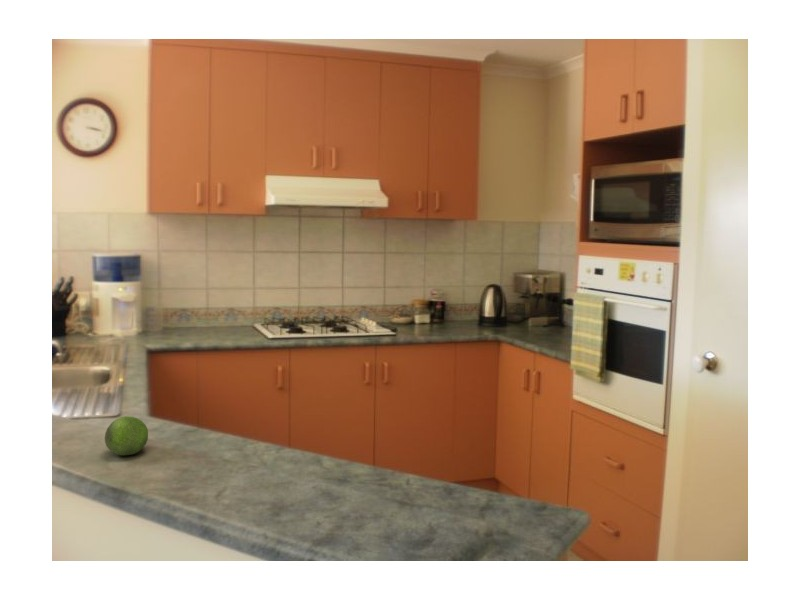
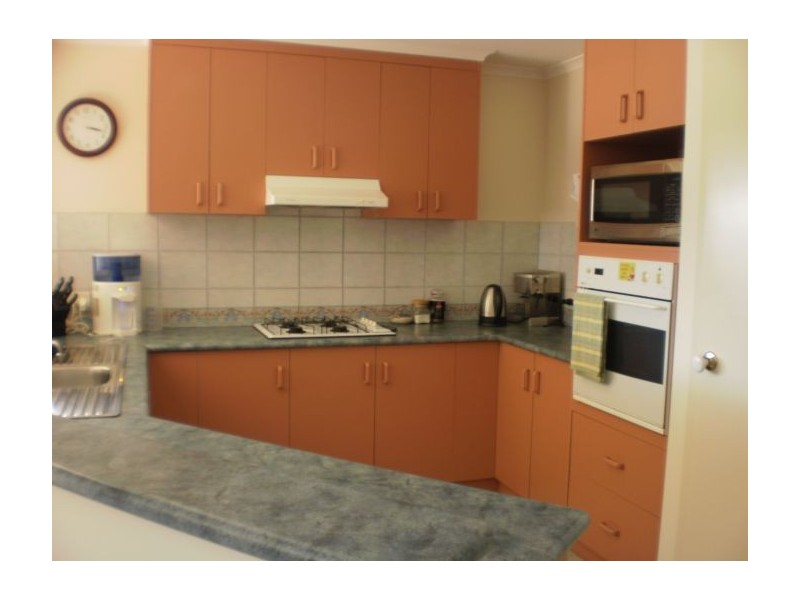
- fruit [104,415,149,456]
